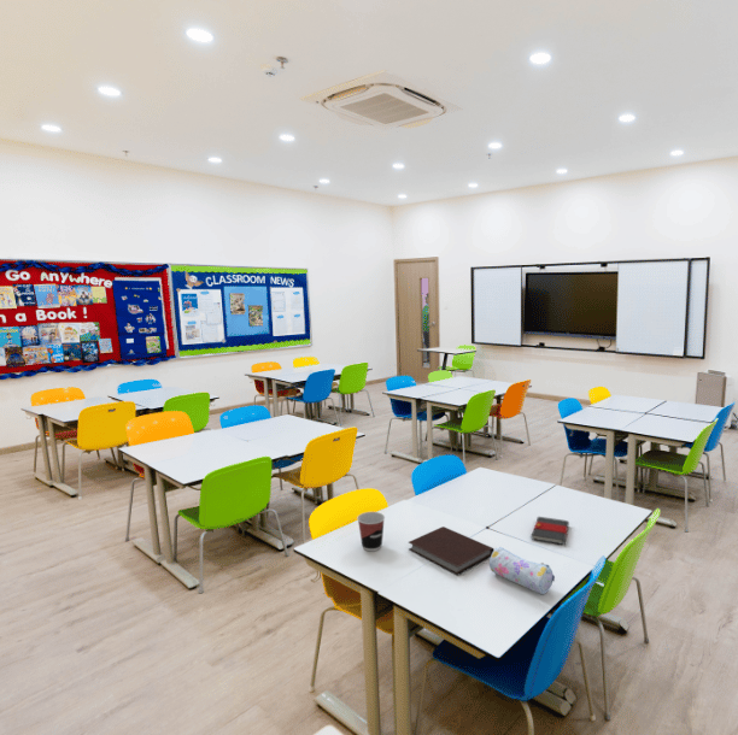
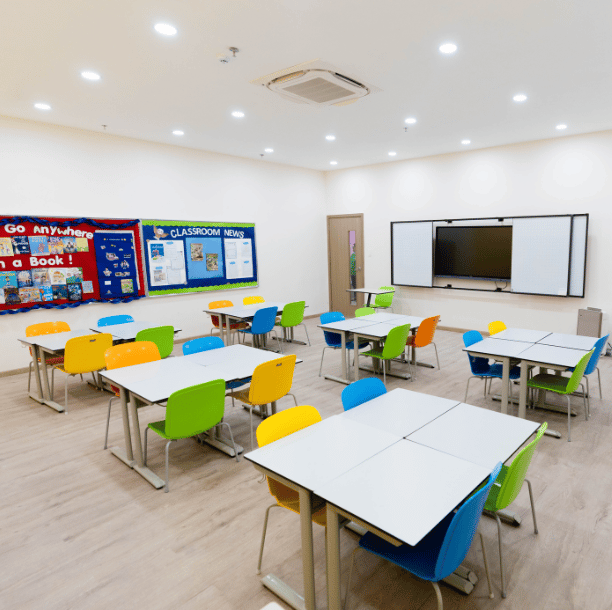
- cup [356,511,386,552]
- notebook [408,525,496,576]
- pencil case [488,546,556,595]
- book [529,516,570,546]
